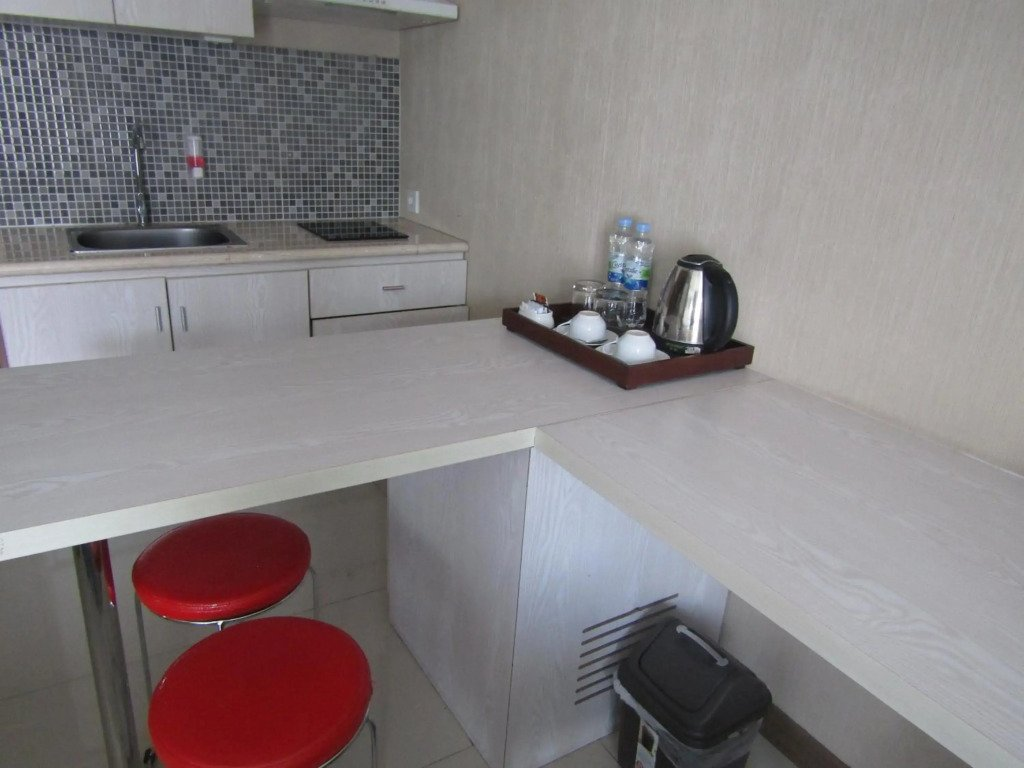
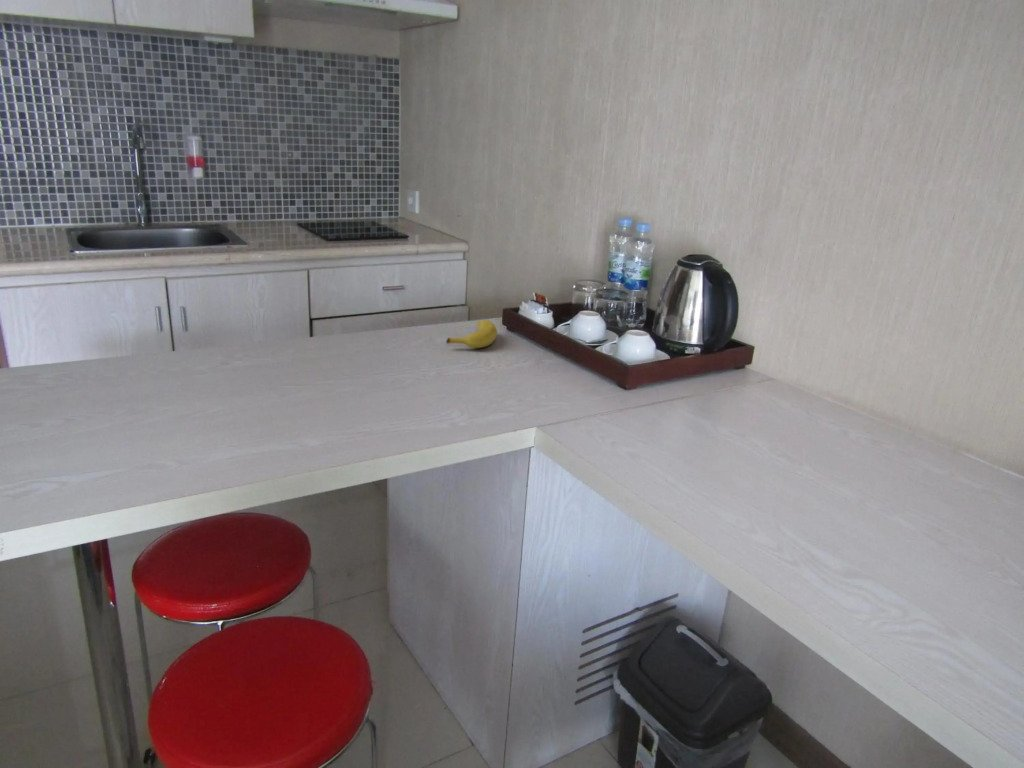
+ banana [445,319,498,349]
